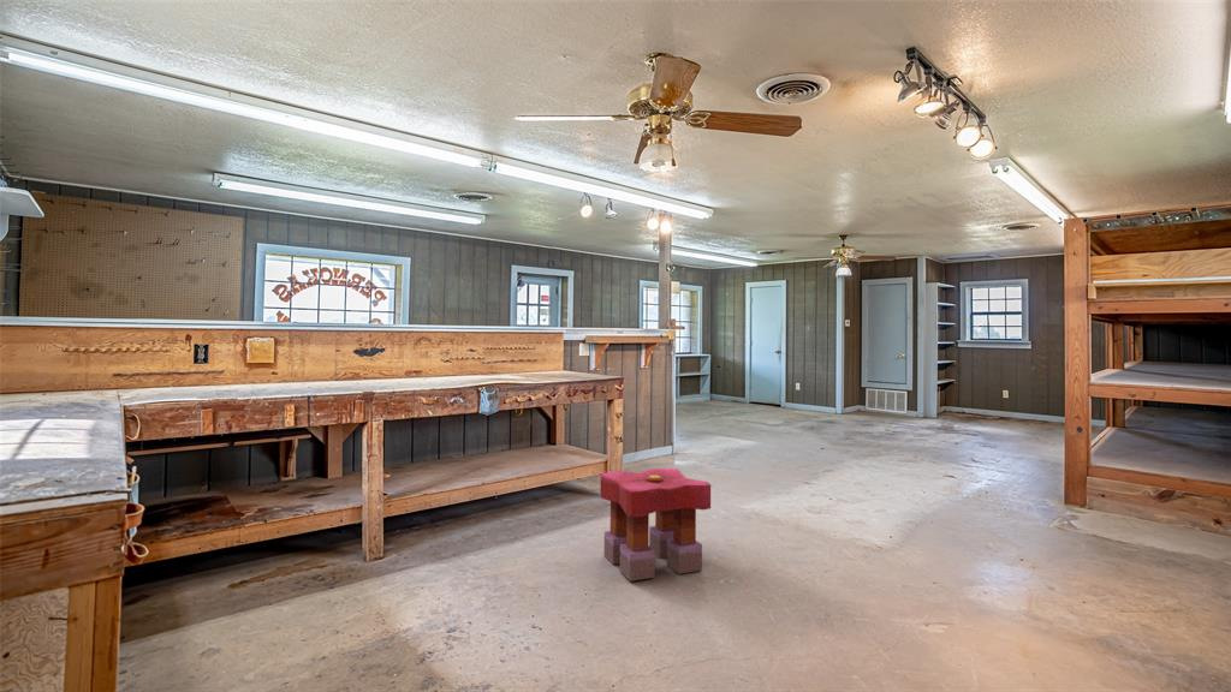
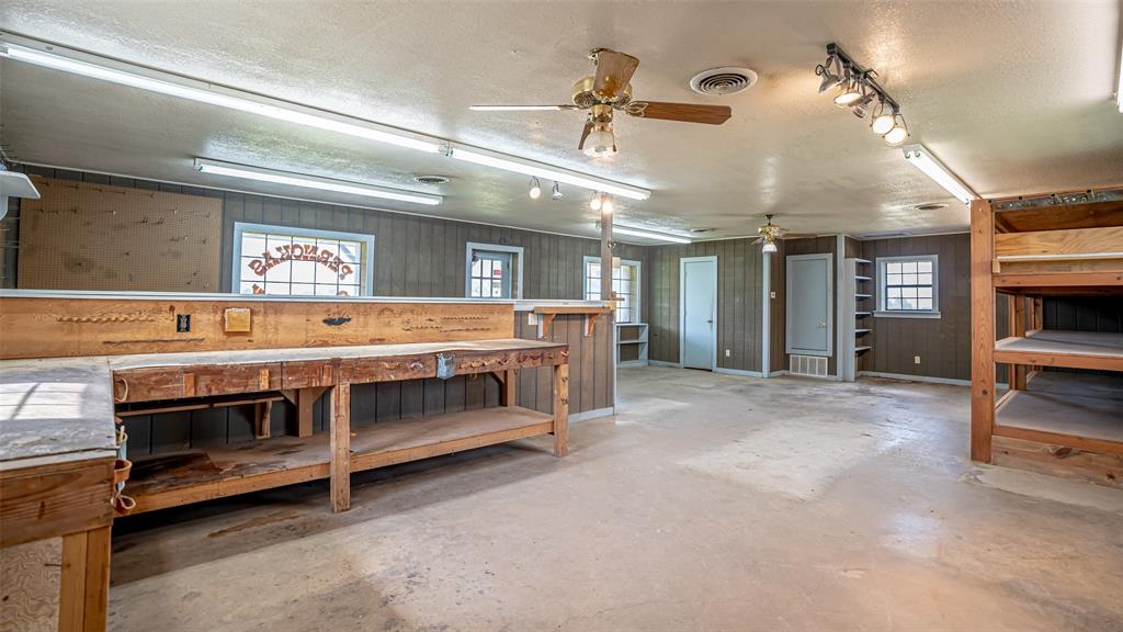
- stool [599,467,712,583]
